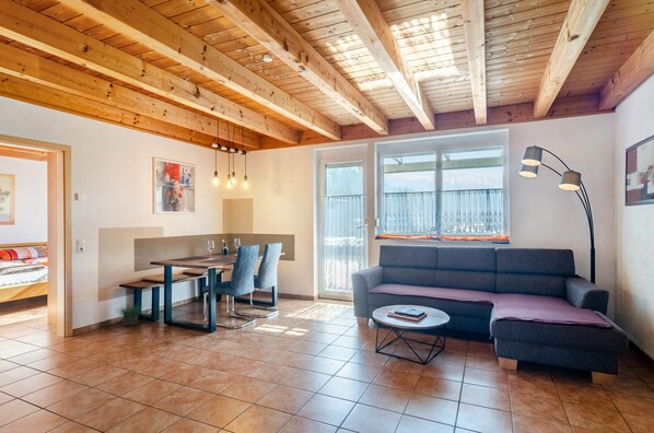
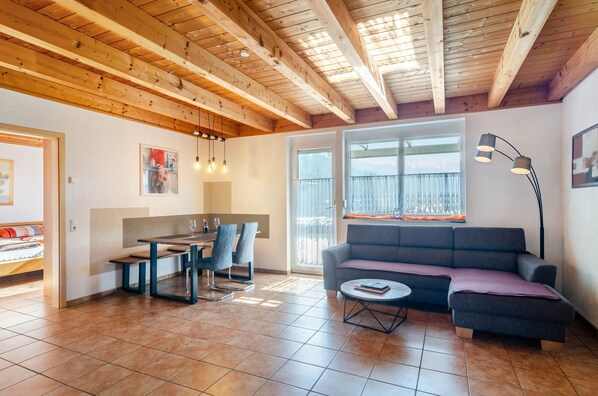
- potted plant [115,299,144,327]
